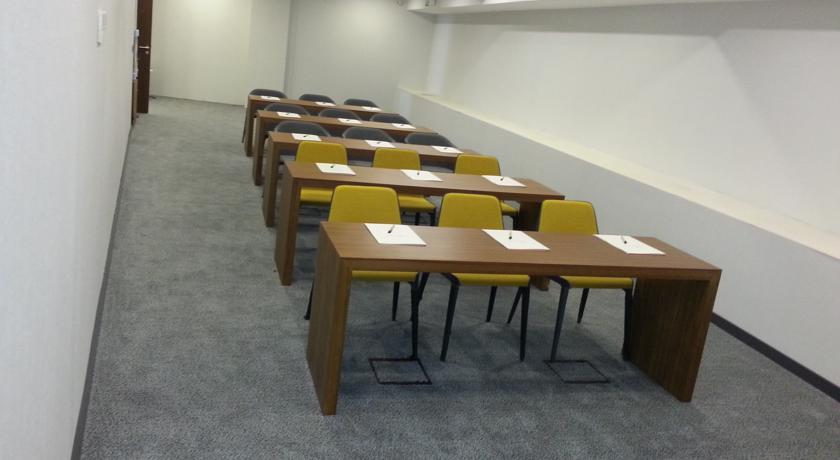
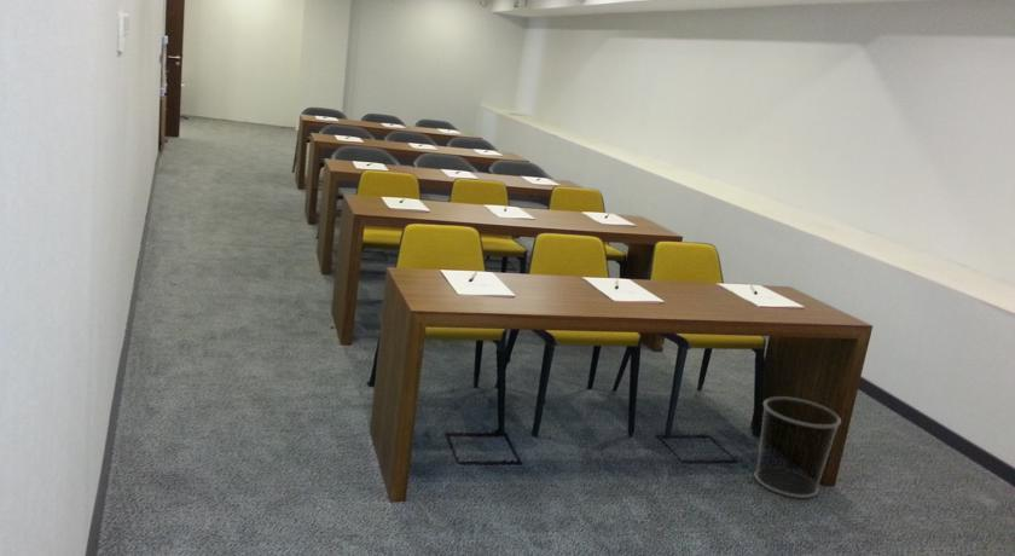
+ waste bin [753,395,842,499]
